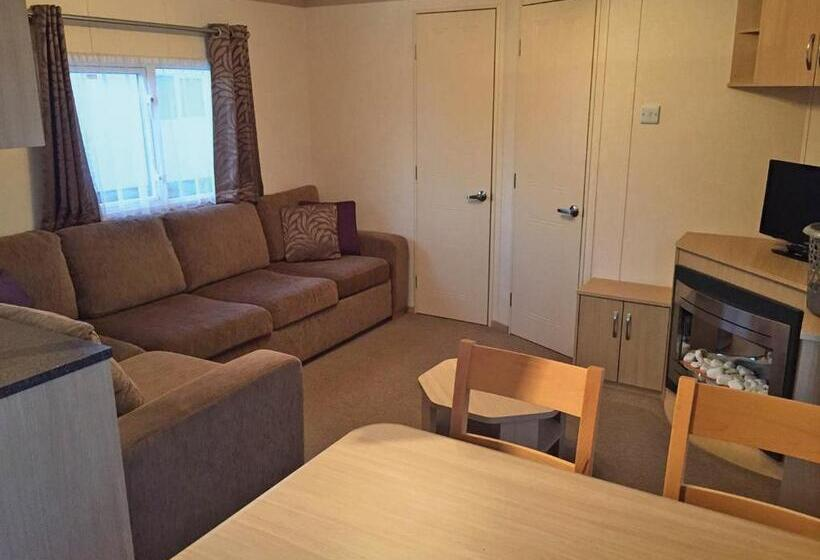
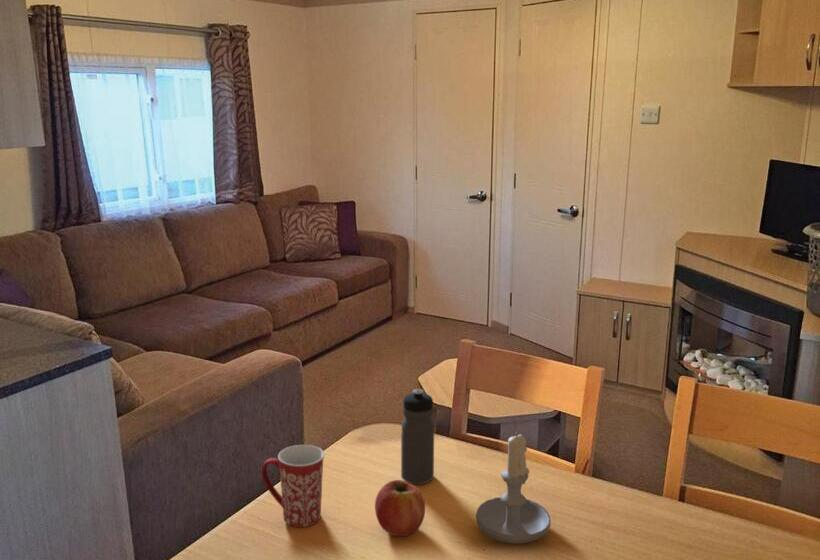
+ fruit [374,479,426,537]
+ mug [261,444,325,528]
+ candle [475,431,552,545]
+ water bottle [400,388,435,485]
